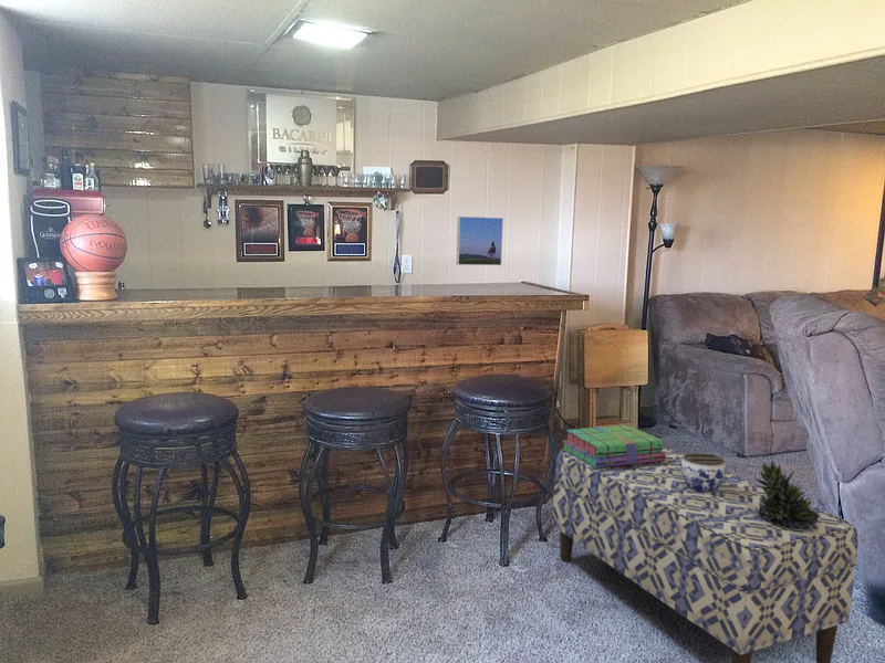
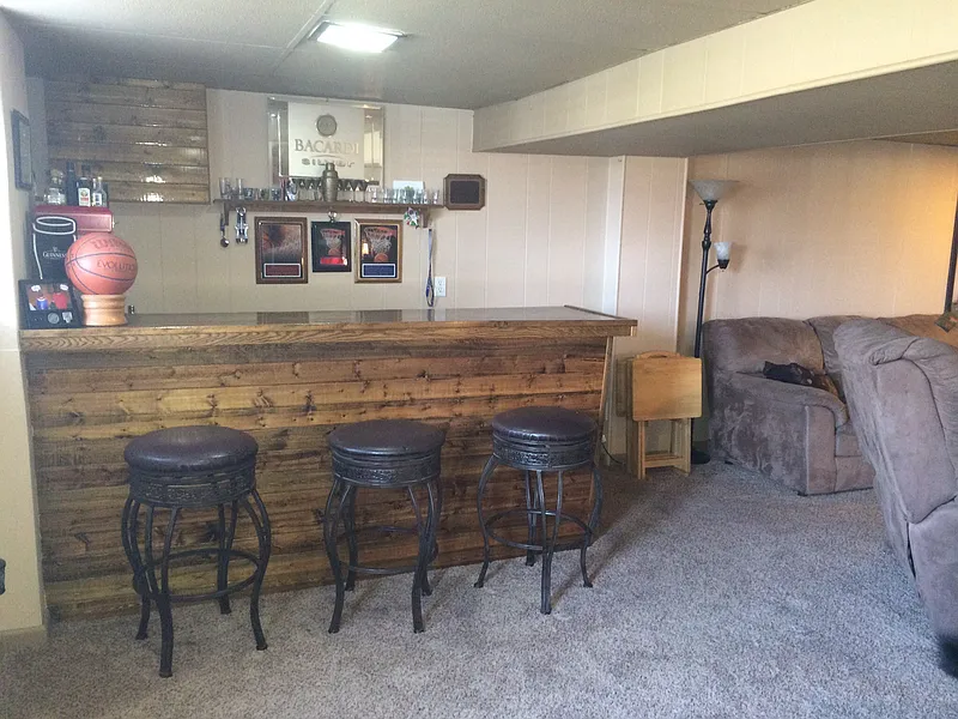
- stack of books [561,424,666,469]
- bench [551,445,860,663]
- jar [681,452,727,491]
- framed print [456,215,504,266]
- succulent plant [753,459,819,527]
